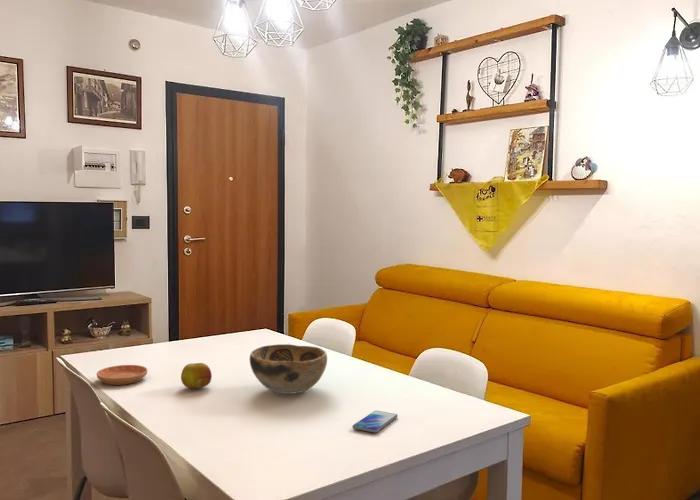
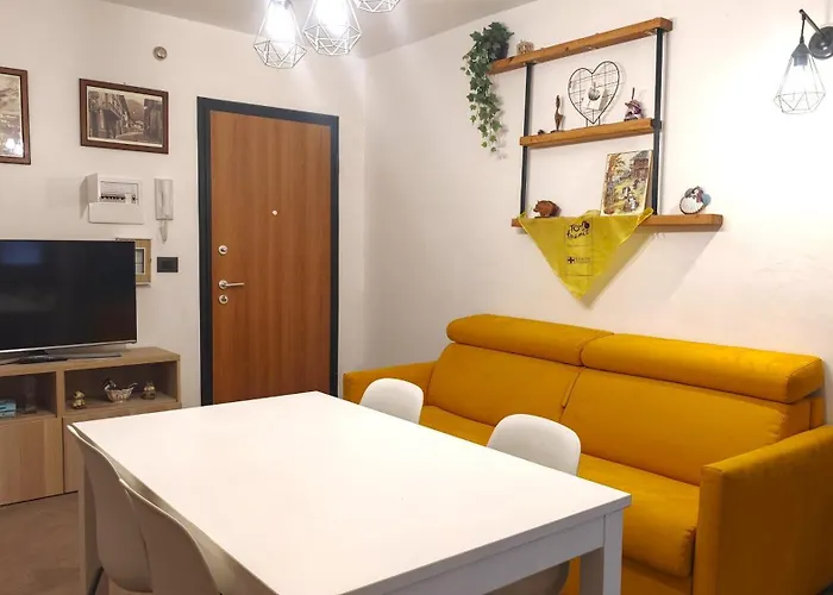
- decorative bowl [249,343,328,395]
- fruit [180,362,213,389]
- saucer [96,364,149,386]
- smartphone [352,410,399,434]
